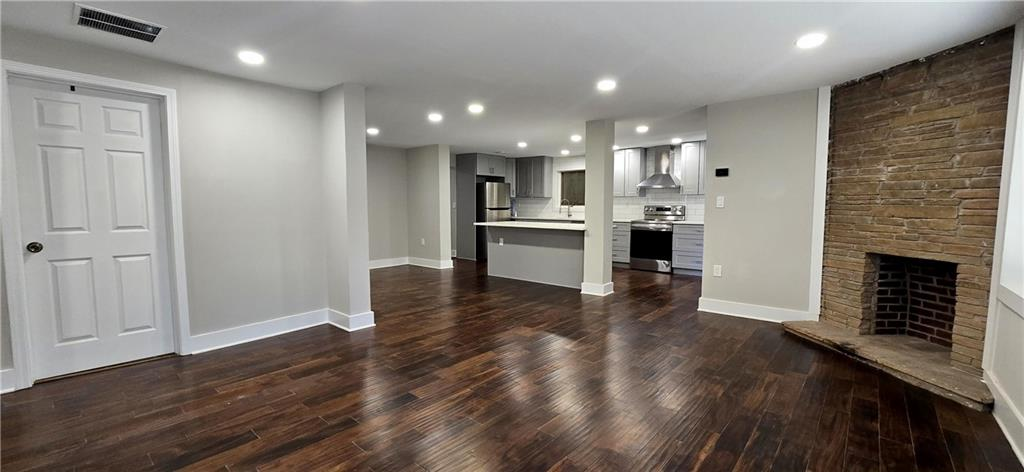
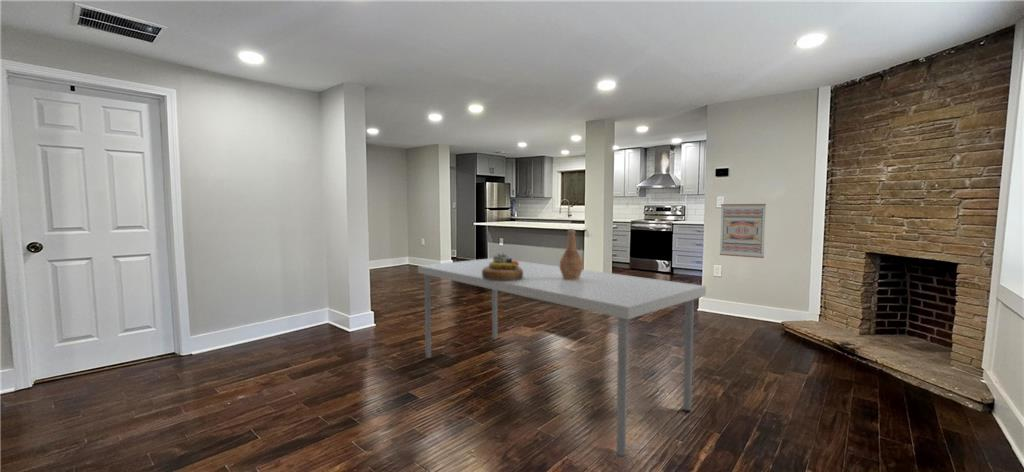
+ decorative bowl [482,253,523,281]
+ wall art [719,203,767,259]
+ dining table [417,257,707,458]
+ vase [559,228,584,280]
